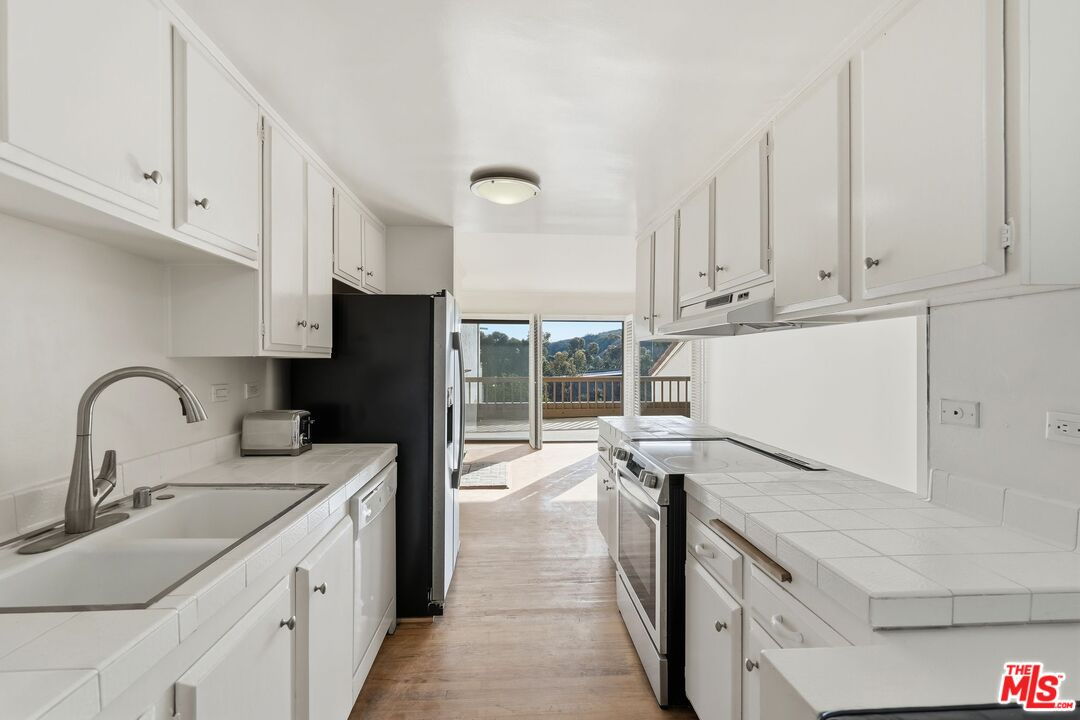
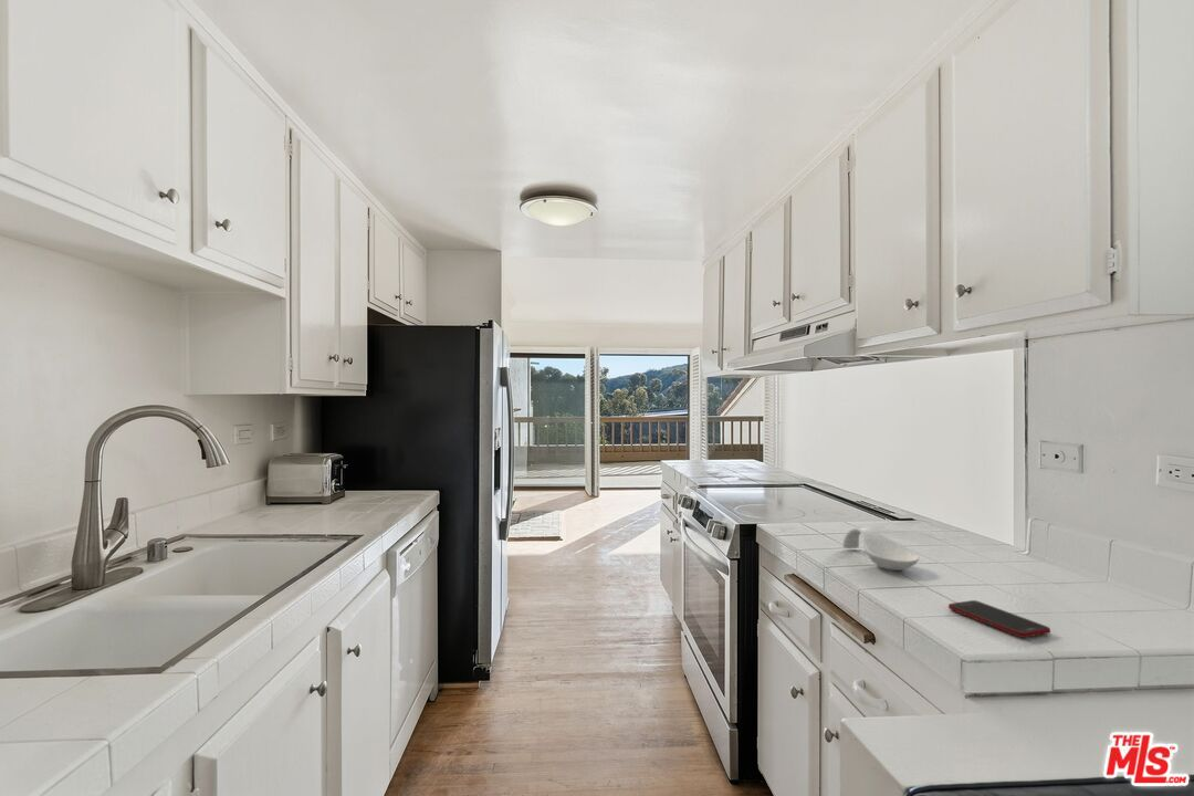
+ spoon rest [841,527,920,572]
+ cell phone [947,599,1051,639]
